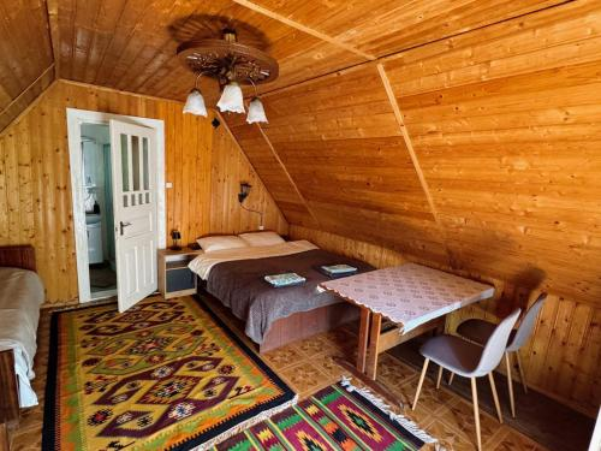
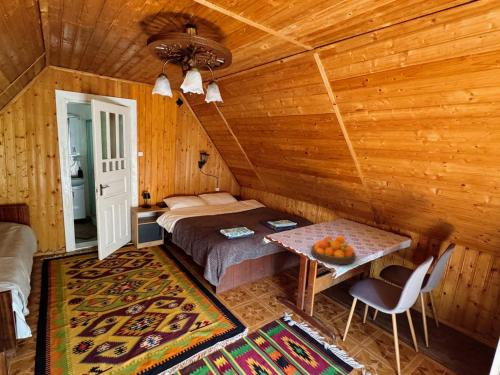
+ fruit bowl [310,235,356,265]
